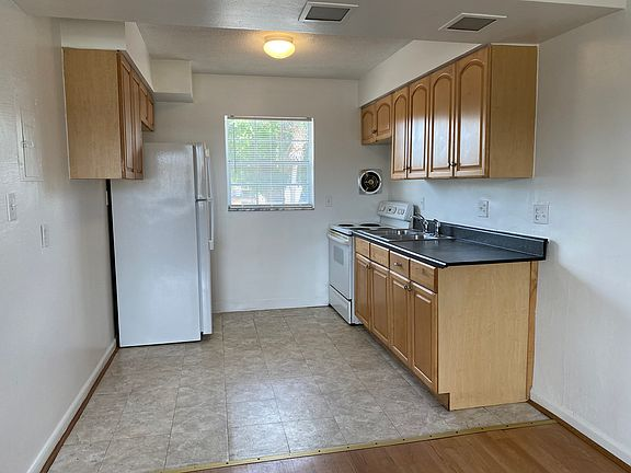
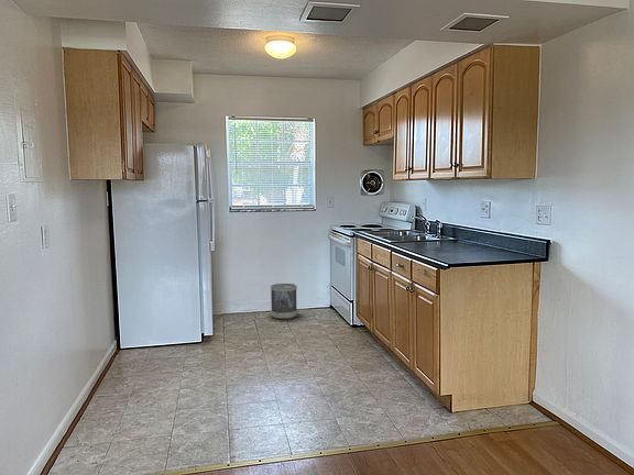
+ wastebasket [270,283,298,320]
